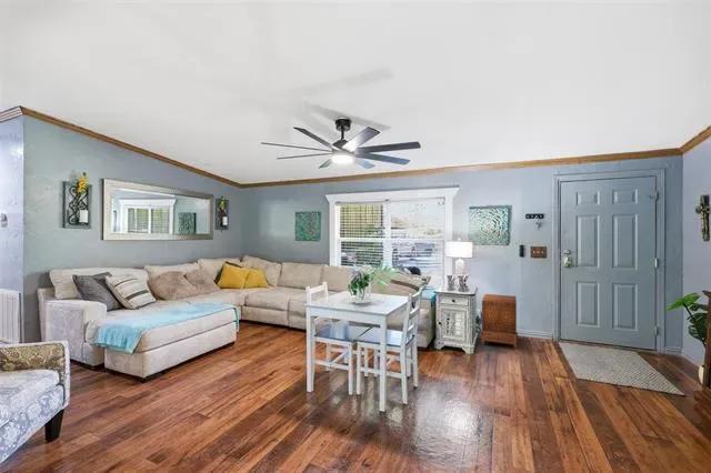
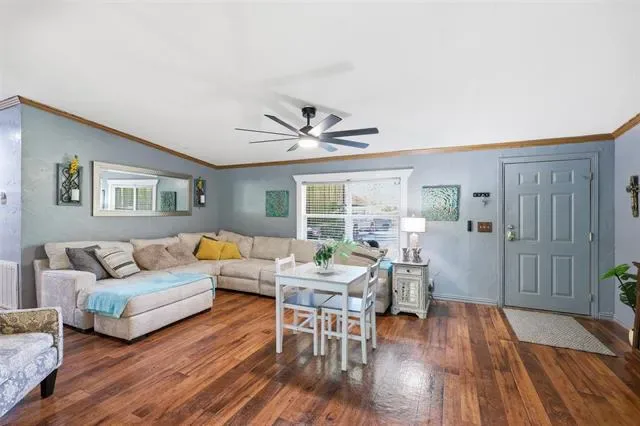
- canopy bed [479,293,521,350]
